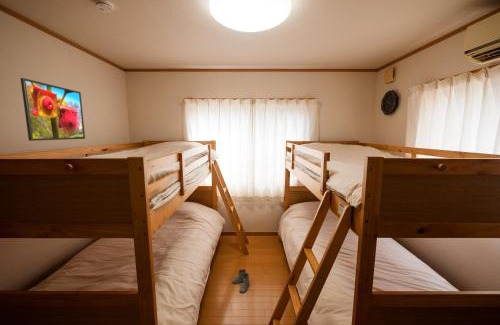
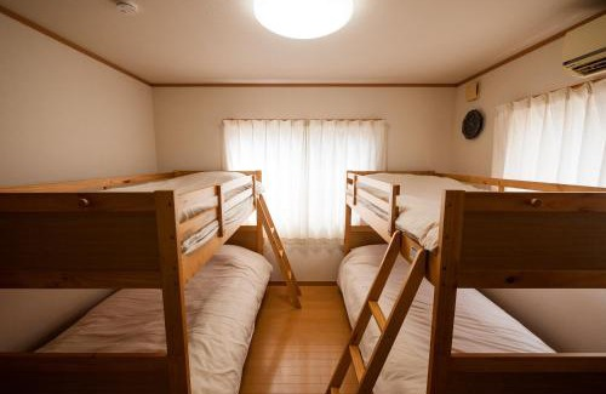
- boots [231,268,251,294]
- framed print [20,77,86,142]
